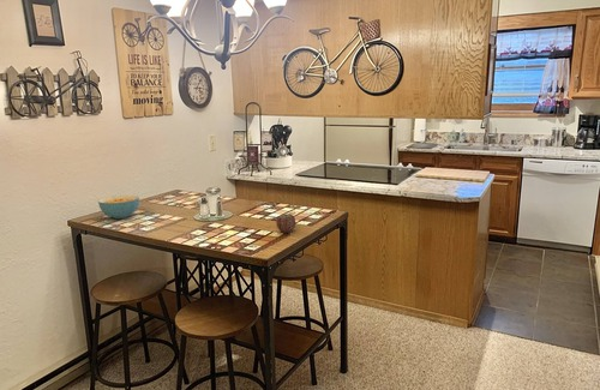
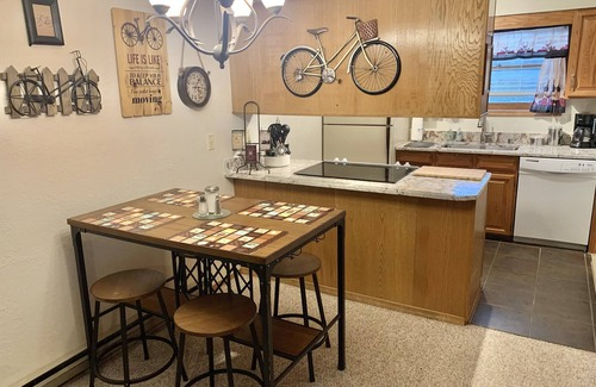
- apple [275,212,296,234]
- cereal bowl [97,194,140,220]
